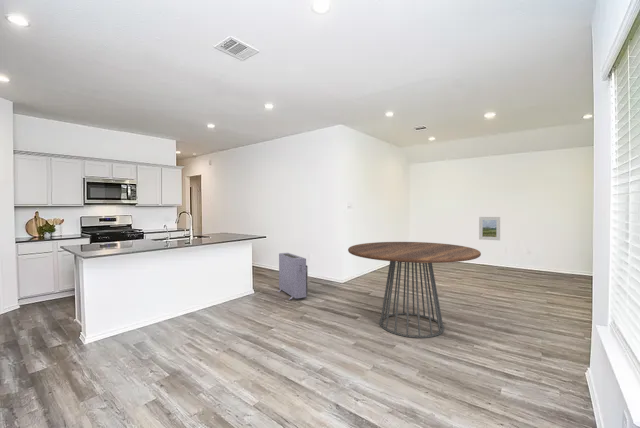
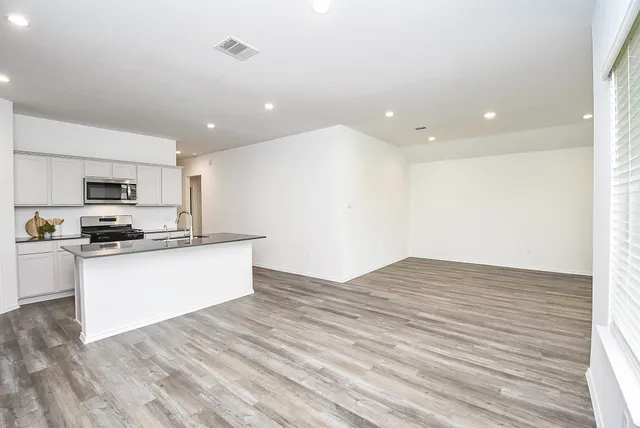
- air purifier [277,252,309,301]
- dining table [347,241,482,339]
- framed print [478,216,501,241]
